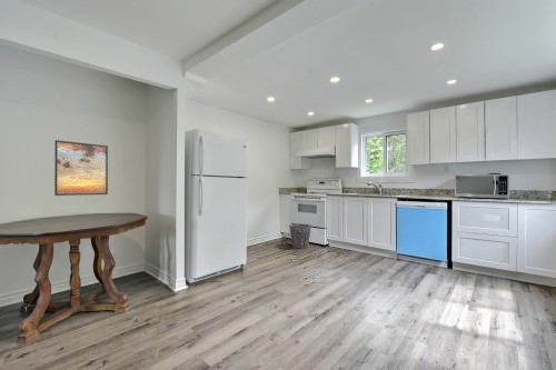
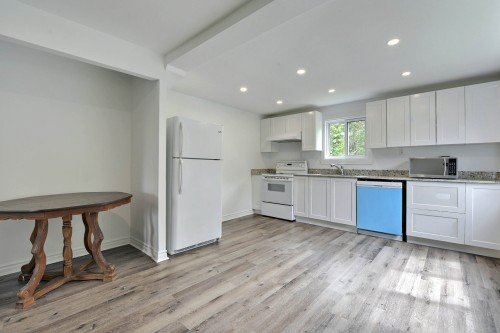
- waste bin [288,222,312,250]
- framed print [53,139,109,197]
